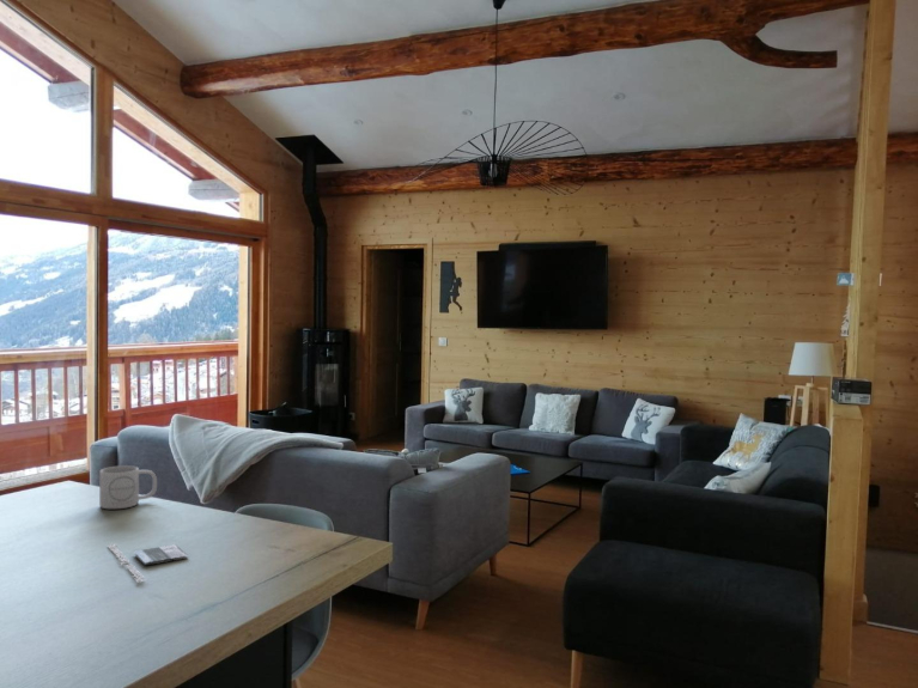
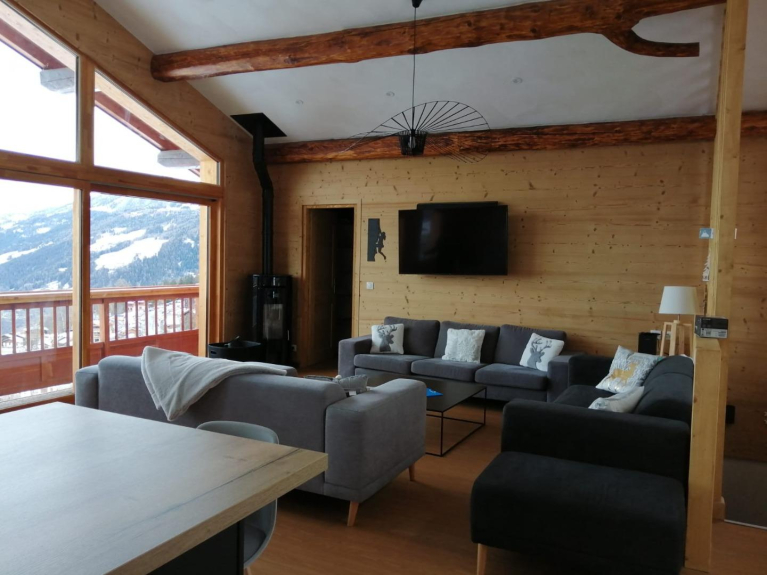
- magazine [107,543,189,584]
- mug [98,464,158,510]
